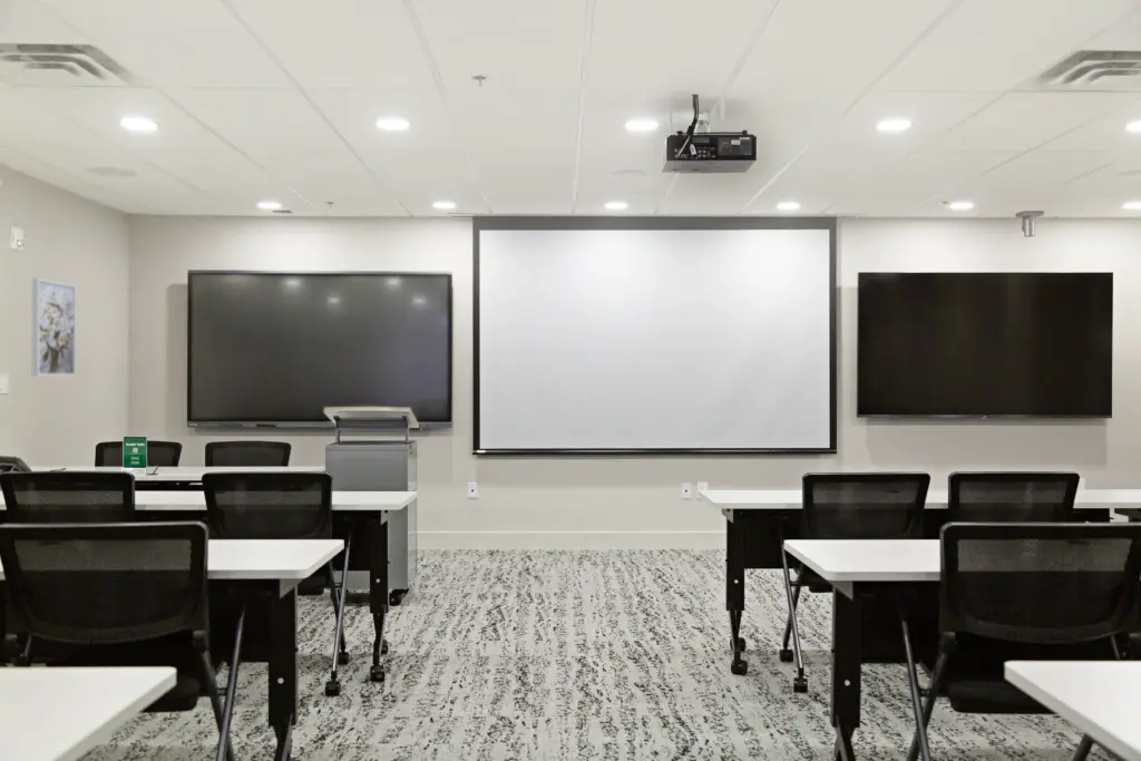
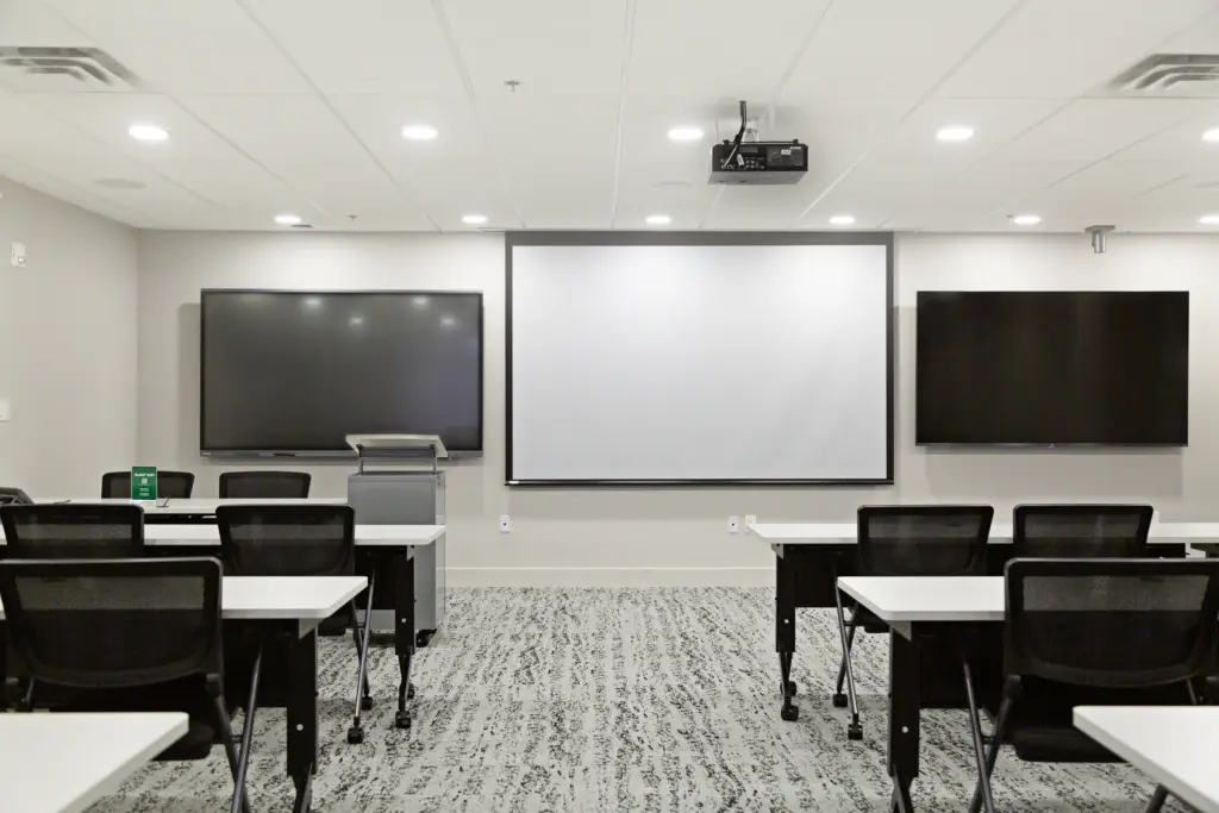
- wall art [31,276,77,378]
